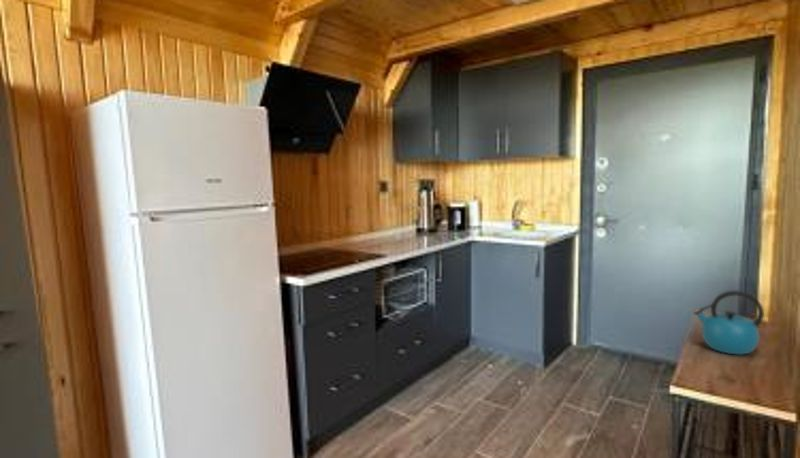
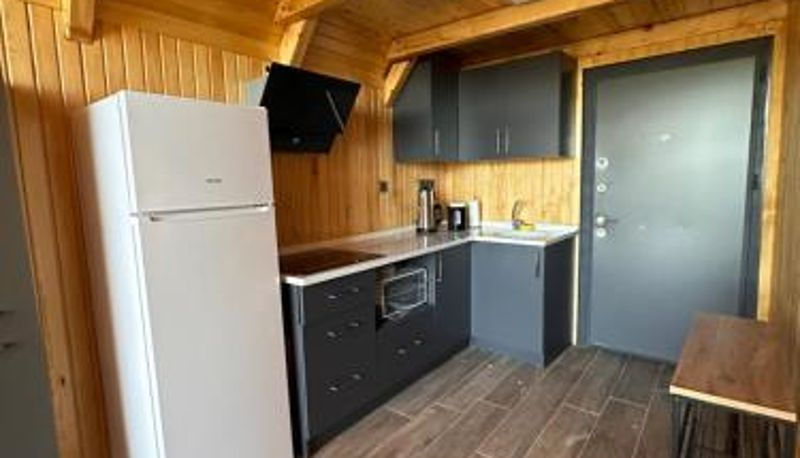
- kettle [692,290,765,356]
